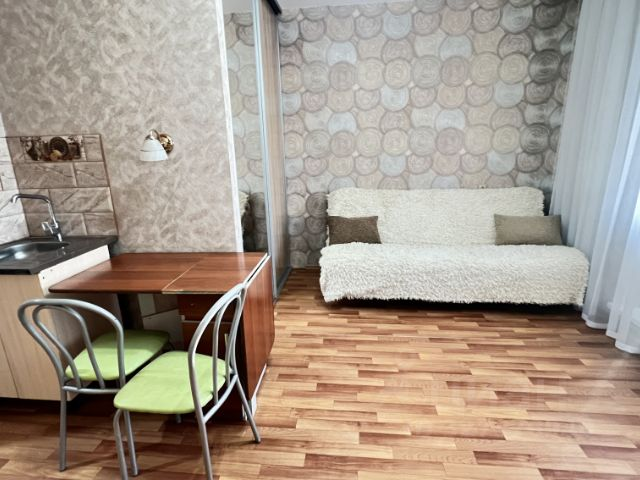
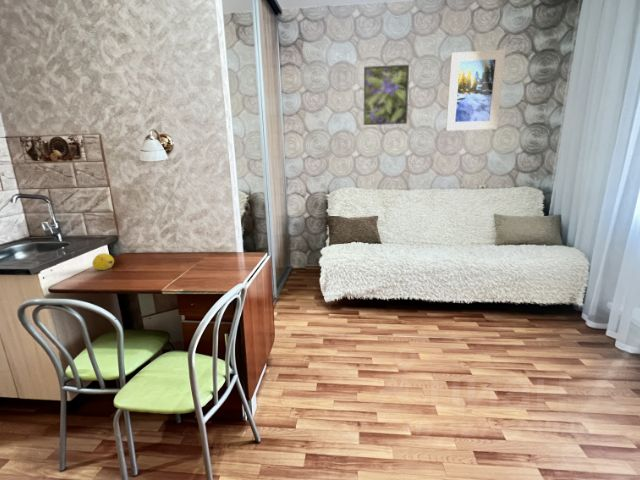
+ fruit [91,252,115,271]
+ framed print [445,49,506,132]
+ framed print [363,64,410,126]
